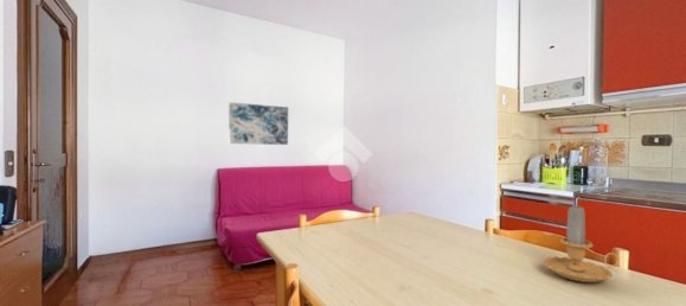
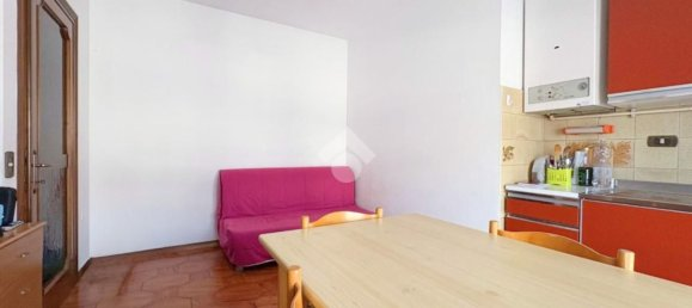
- wall art [227,101,289,146]
- candle [541,204,620,283]
